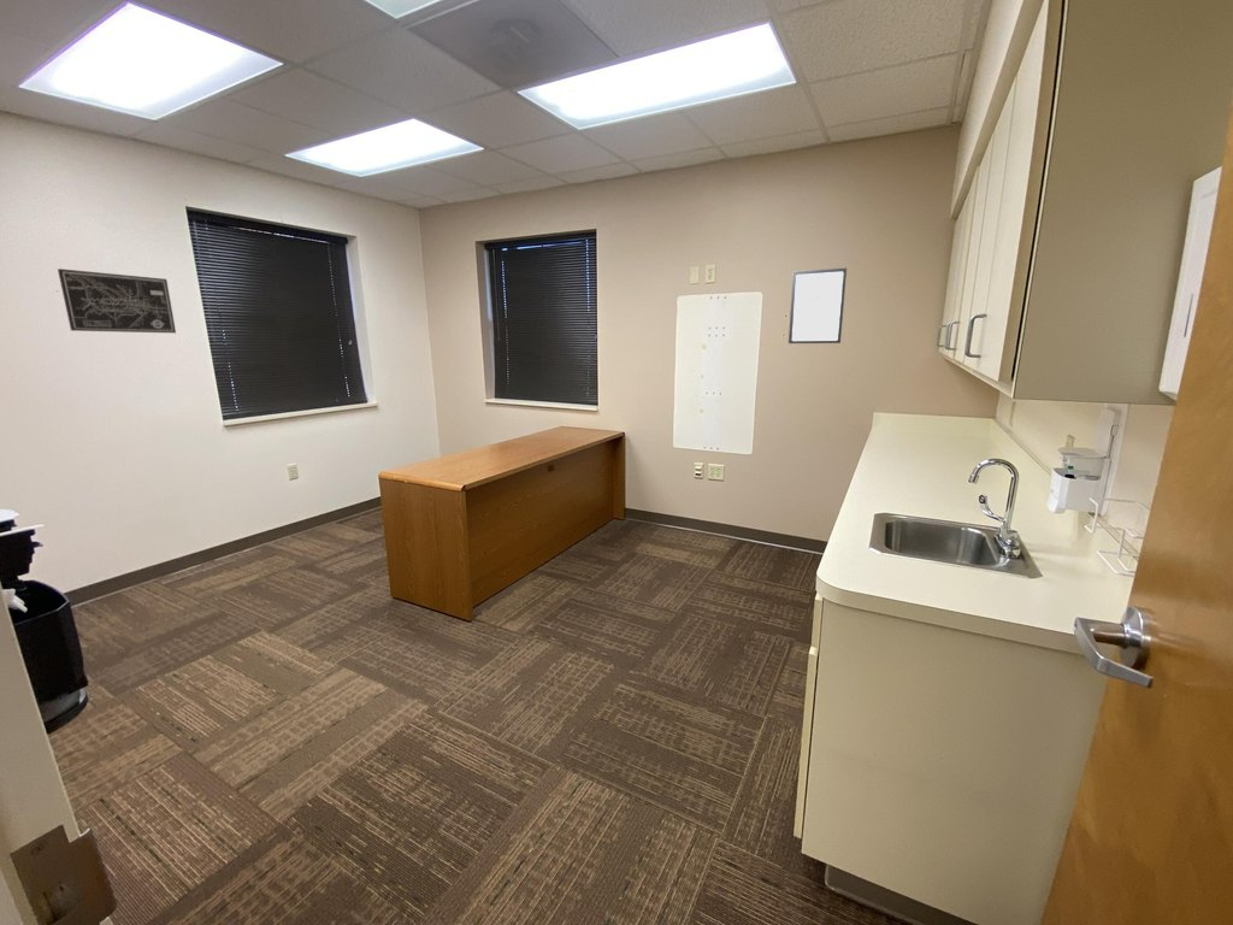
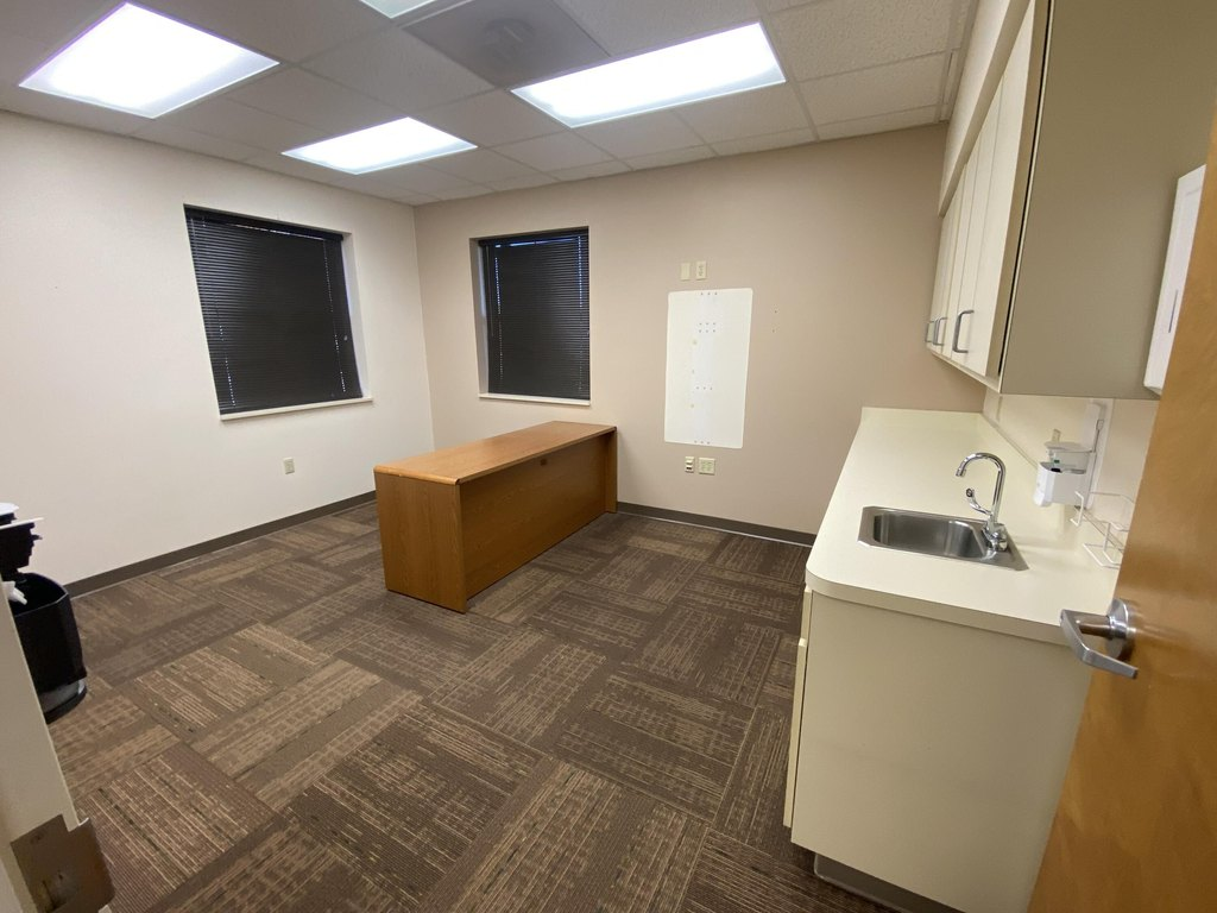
- wall art [57,267,177,334]
- wall art [787,267,848,344]
